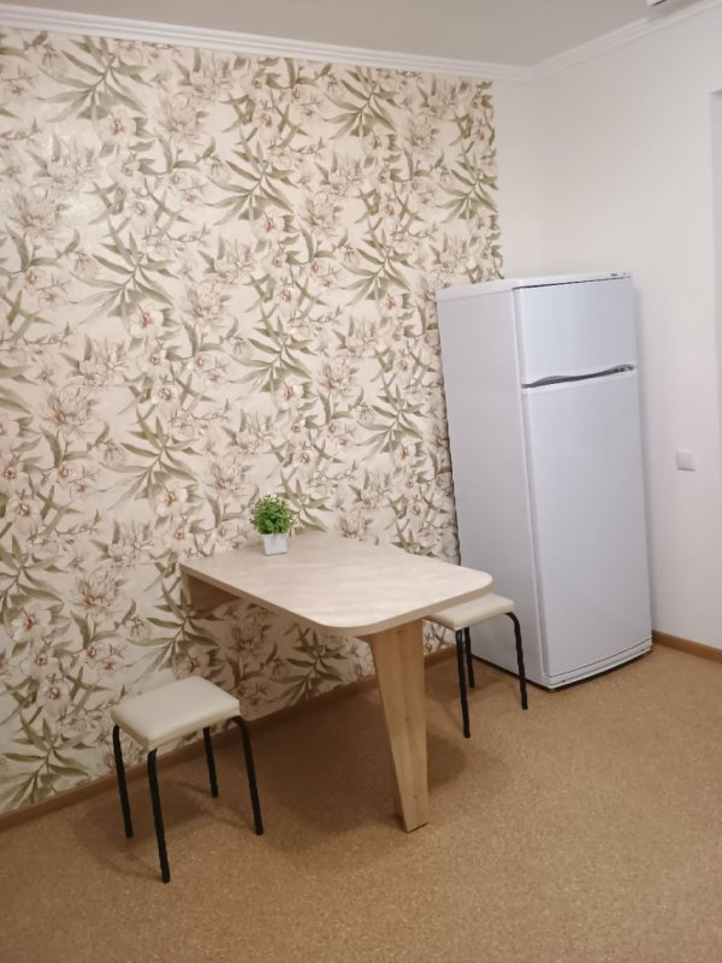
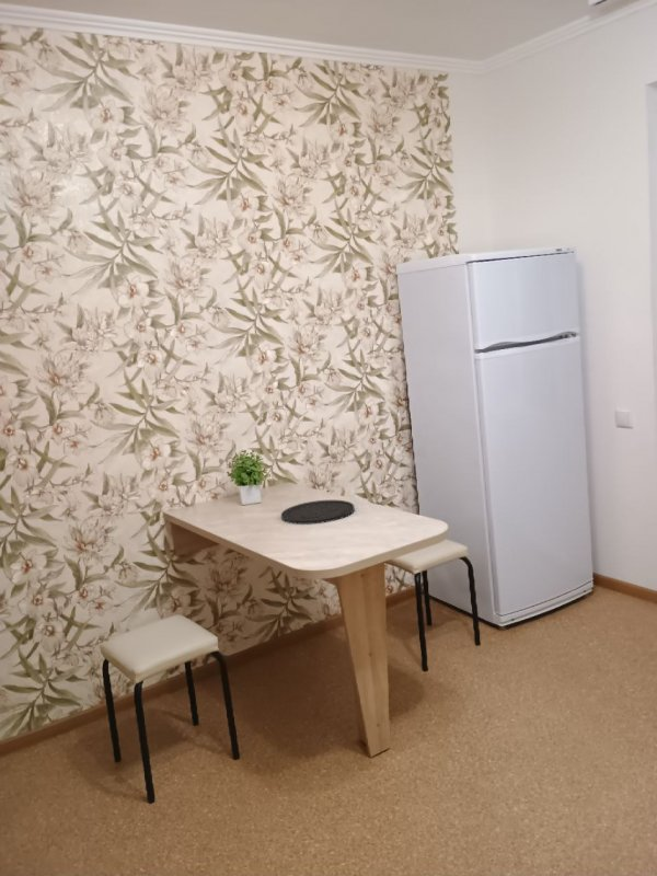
+ plate [280,499,356,526]
